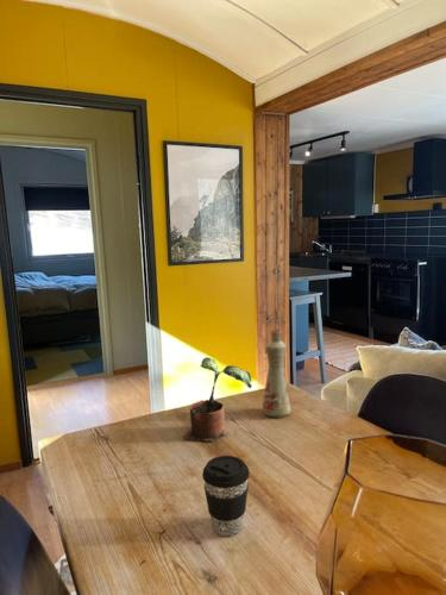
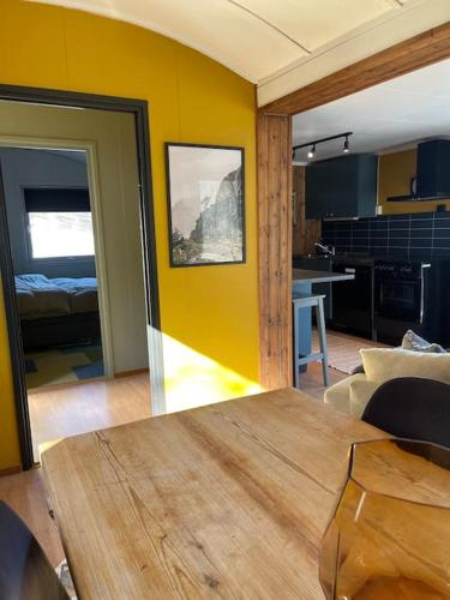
- bottle [262,327,291,419]
- potted plant [181,356,252,443]
- coffee cup [201,455,251,538]
